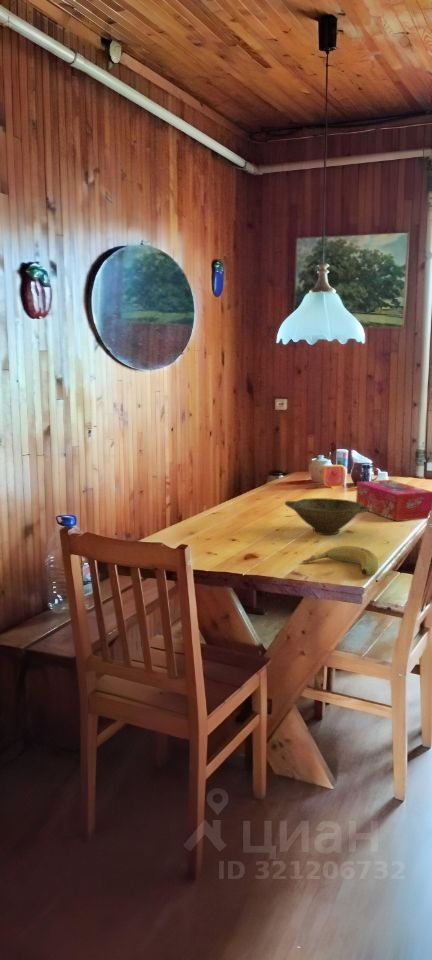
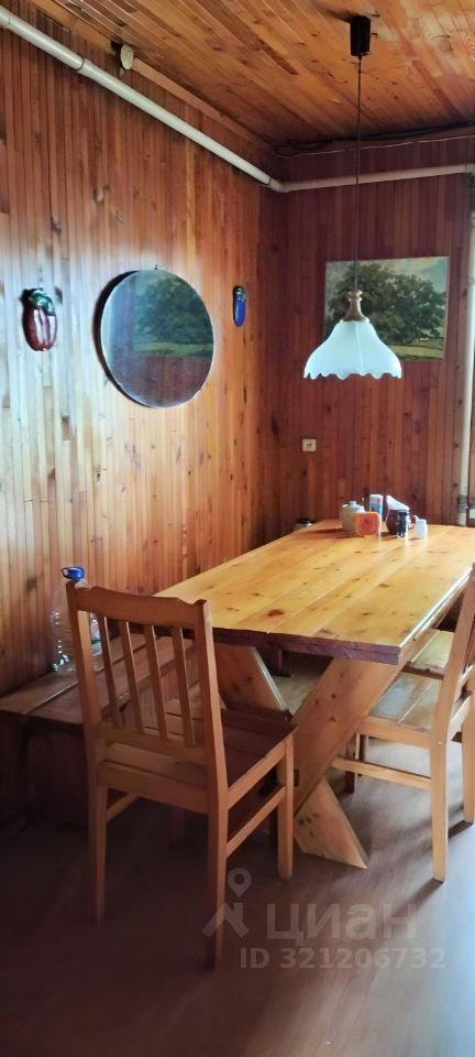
- bowl [284,497,370,536]
- banana [302,545,379,576]
- tissue box [355,479,432,522]
